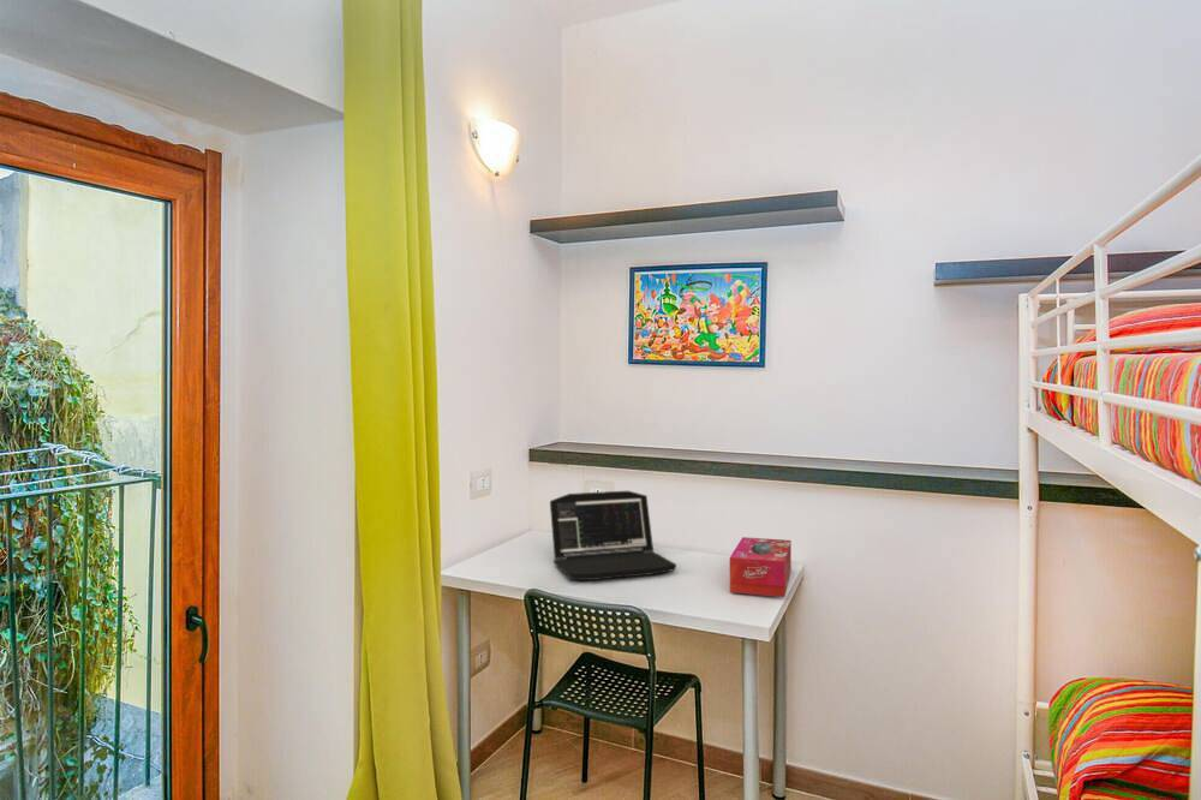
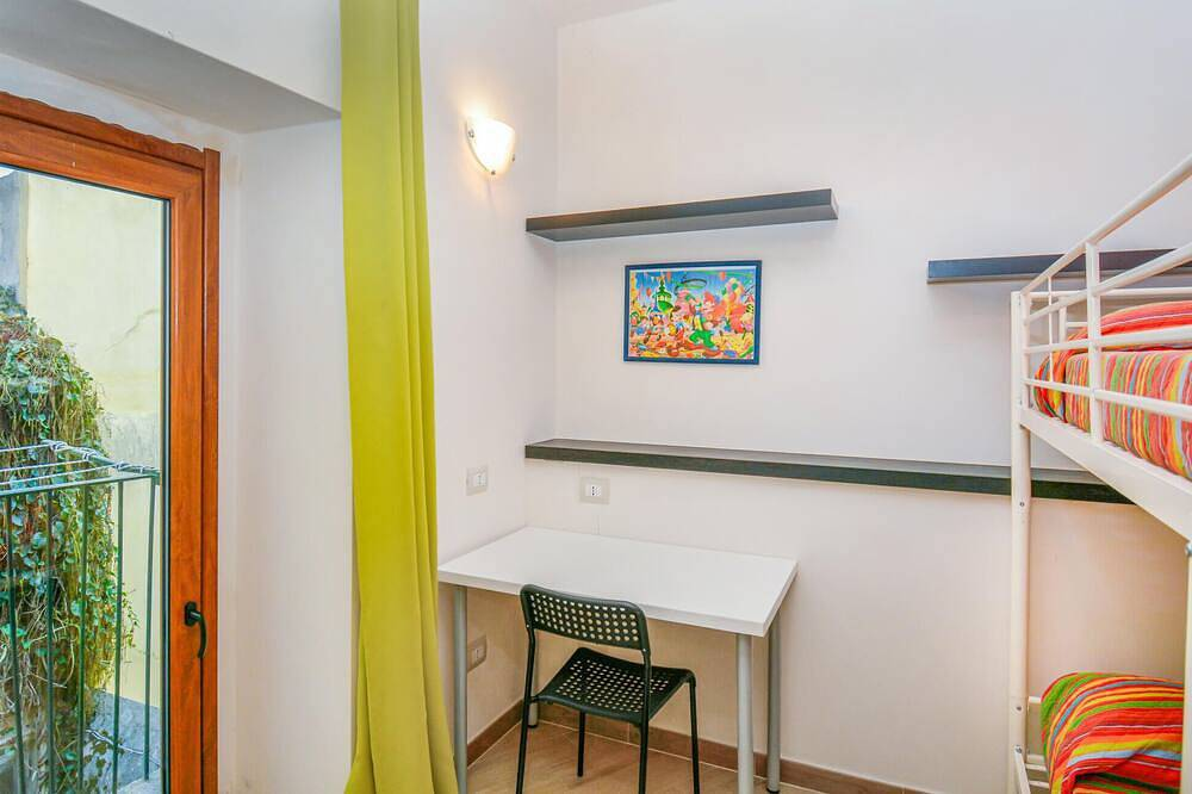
- laptop [549,490,677,581]
- tissue box [729,536,793,598]
